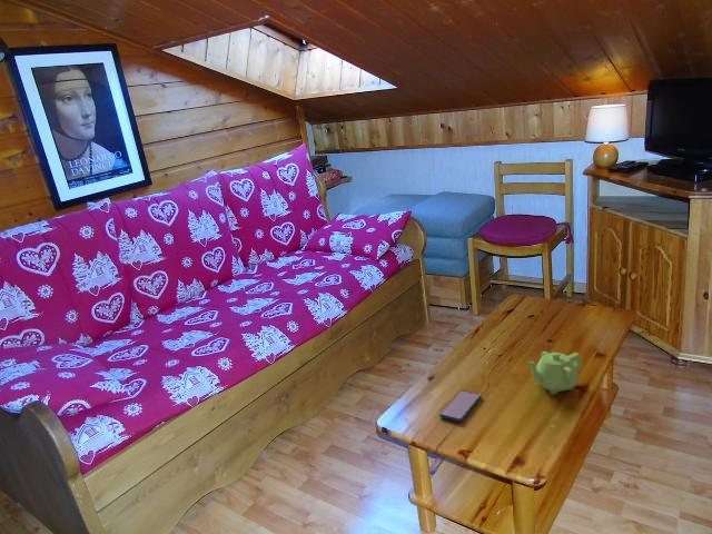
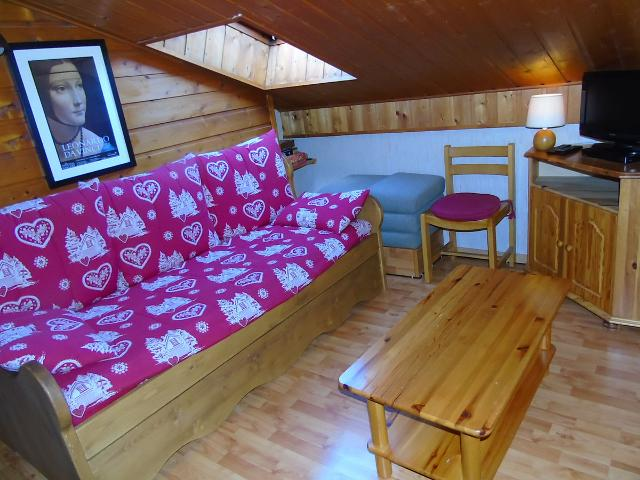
- teapot [526,350,584,396]
- smartphone [438,389,483,423]
